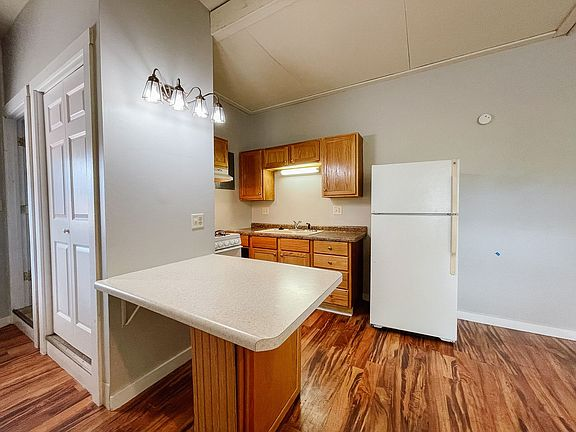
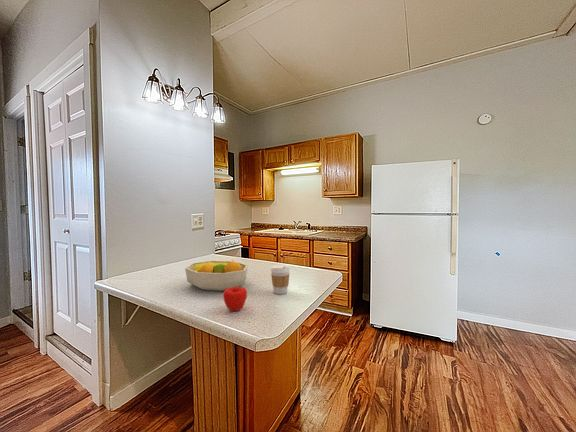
+ fruit bowl [184,259,249,292]
+ coffee cup [270,264,291,295]
+ apple [222,286,248,312]
